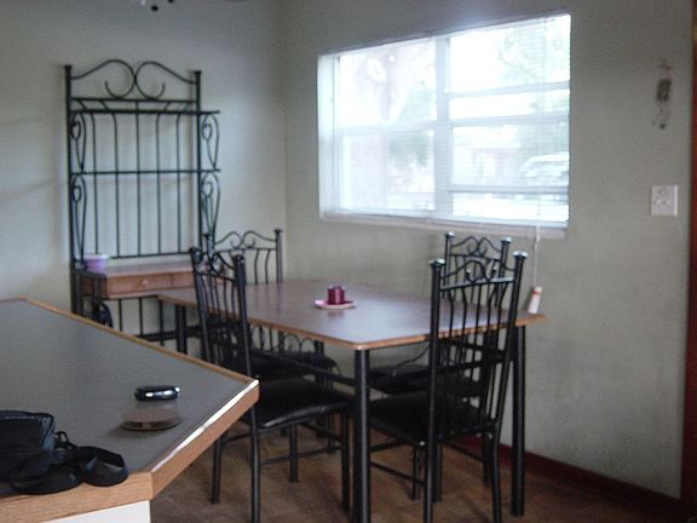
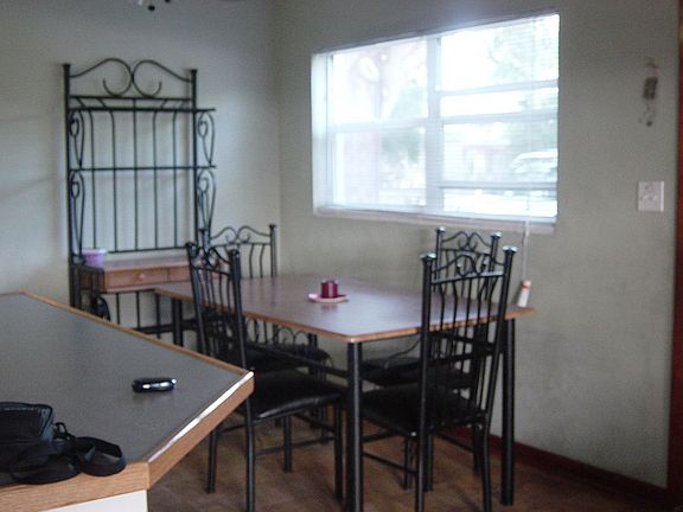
- coaster [120,407,180,431]
